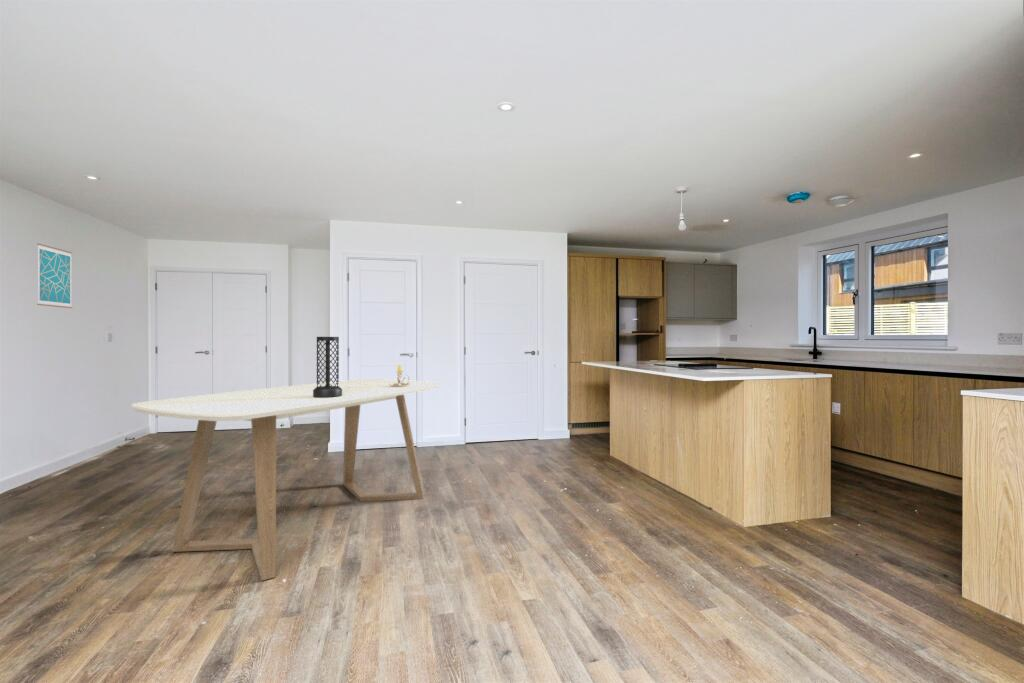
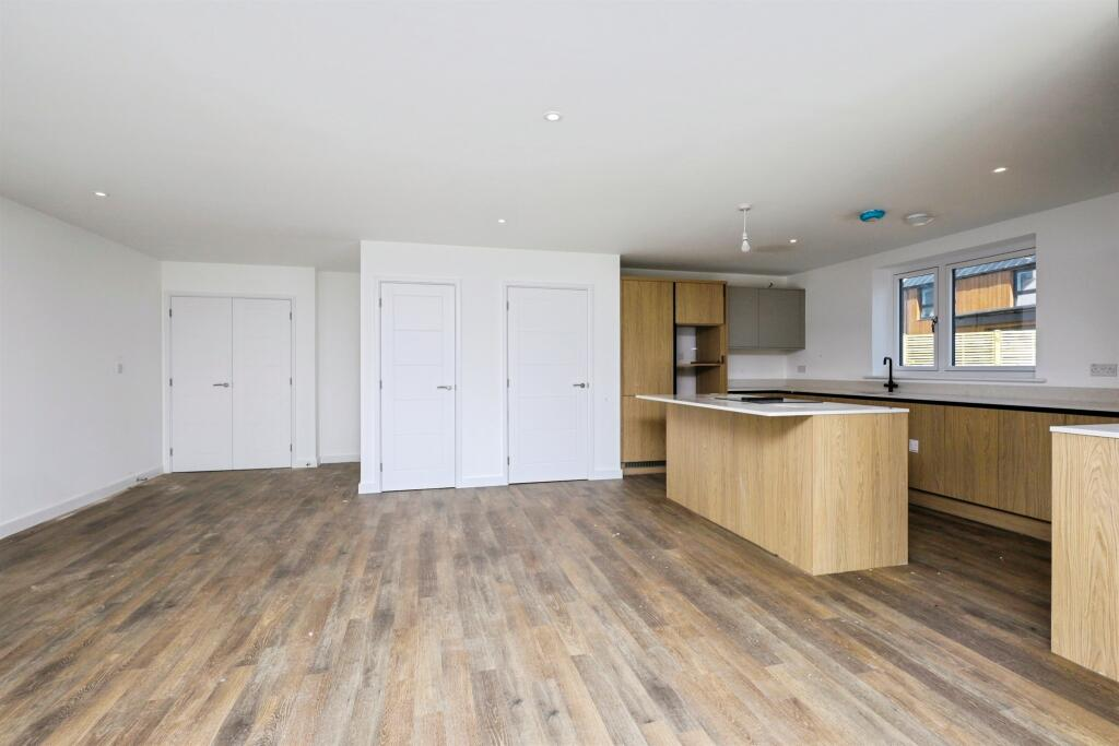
- wall art [36,242,73,309]
- vase [313,336,342,398]
- dining table [130,378,442,582]
- candlestick [389,365,410,387]
